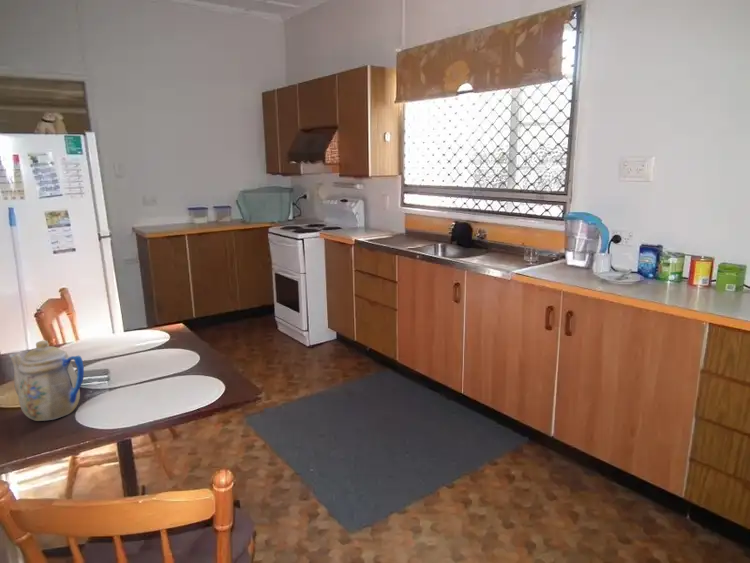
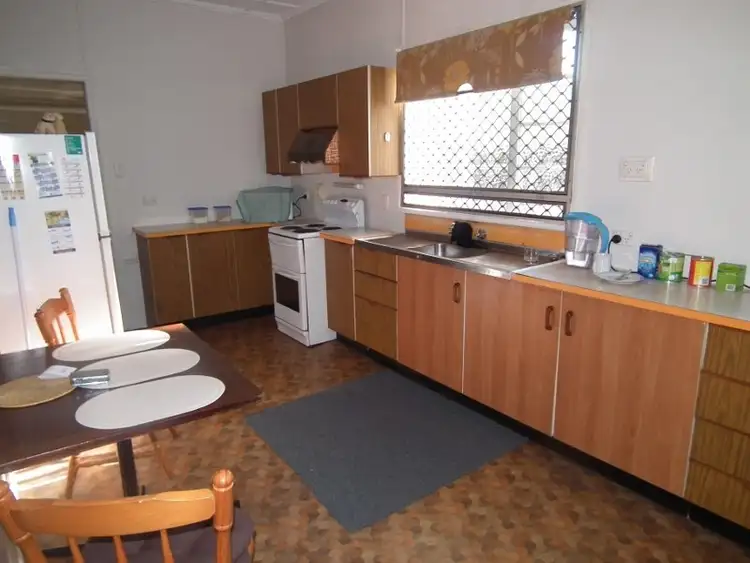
- teapot [8,339,85,422]
